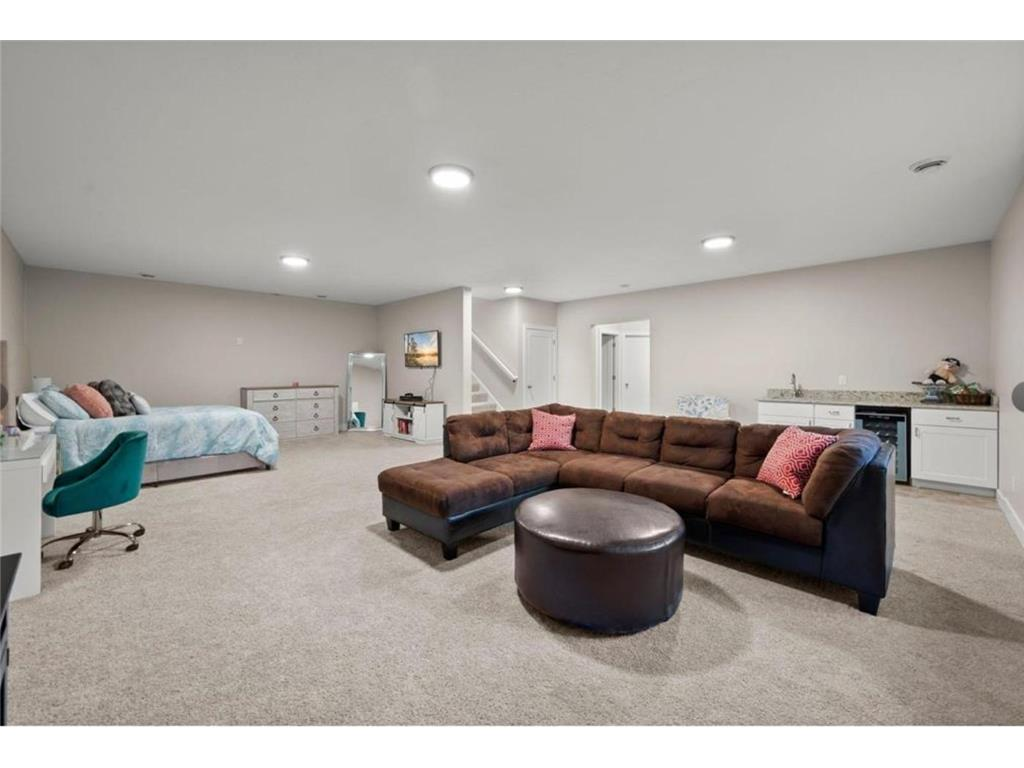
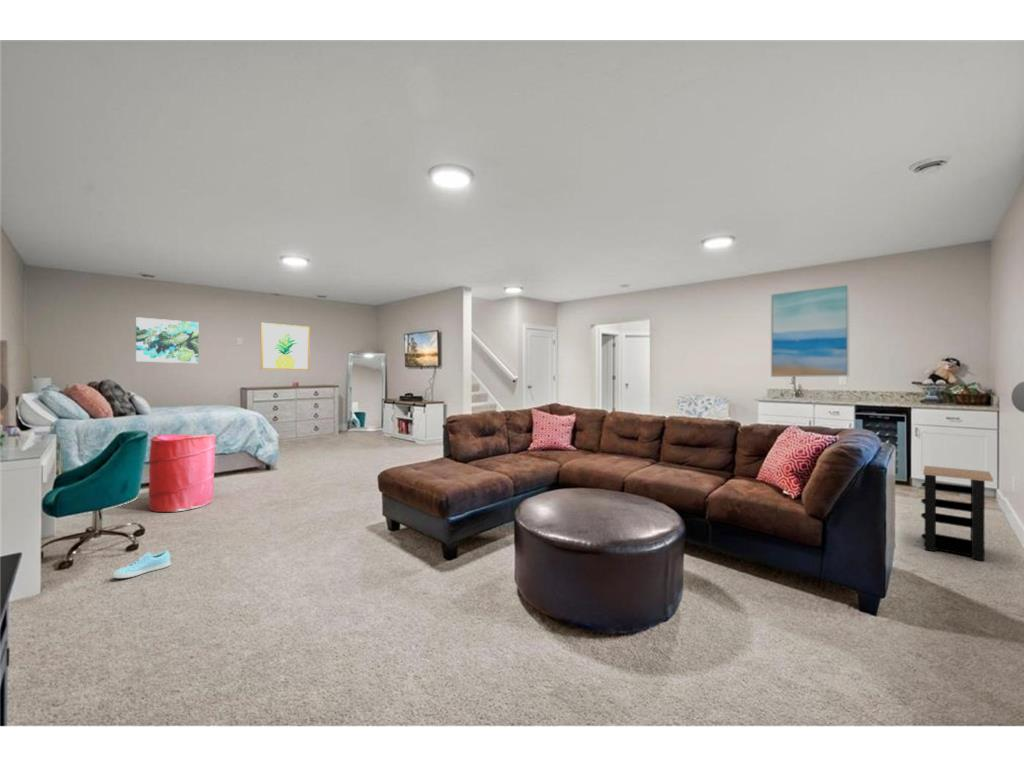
+ wall art [135,316,199,364]
+ wall art [260,322,311,371]
+ wall art [770,283,851,378]
+ side table [920,465,994,562]
+ sneaker [112,549,172,579]
+ laundry hamper [148,433,217,513]
